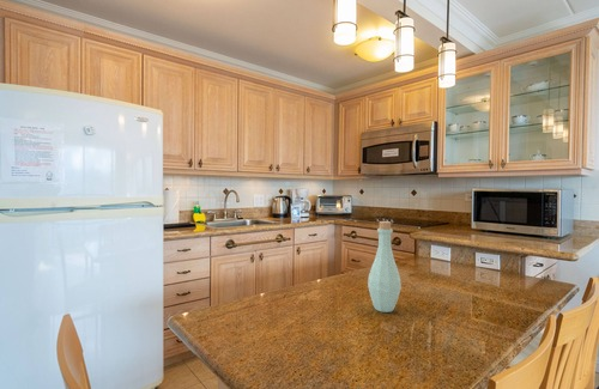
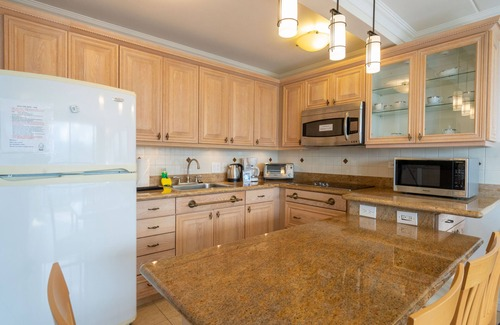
- bottle [367,220,403,314]
